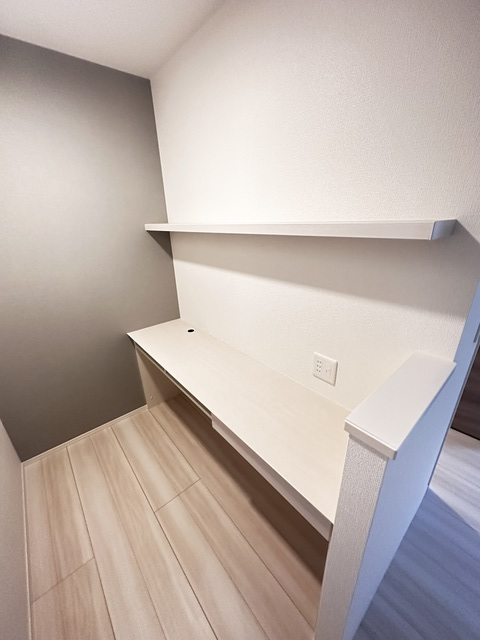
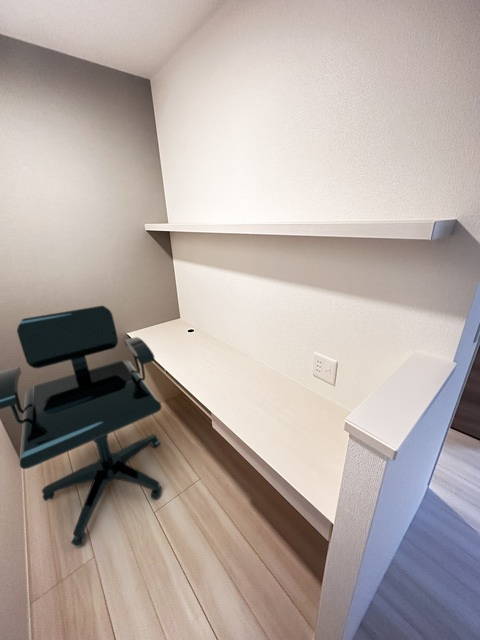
+ office chair [0,304,163,548]
